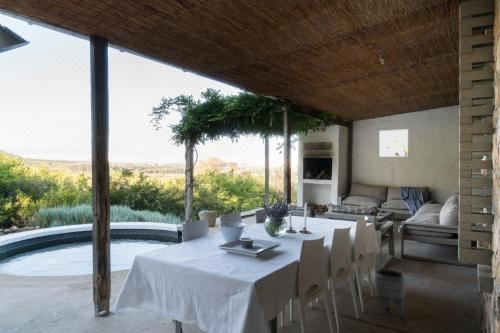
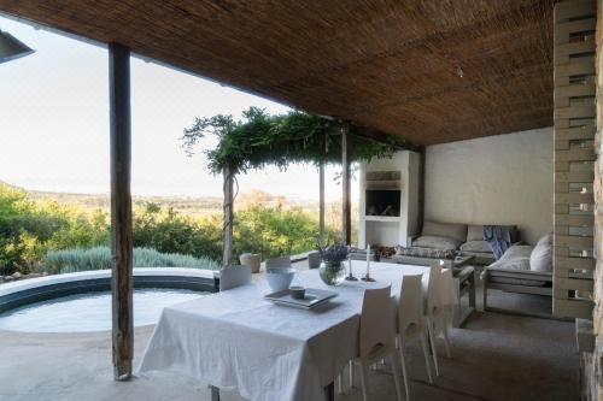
- planter [374,268,406,318]
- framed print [378,128,409,158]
